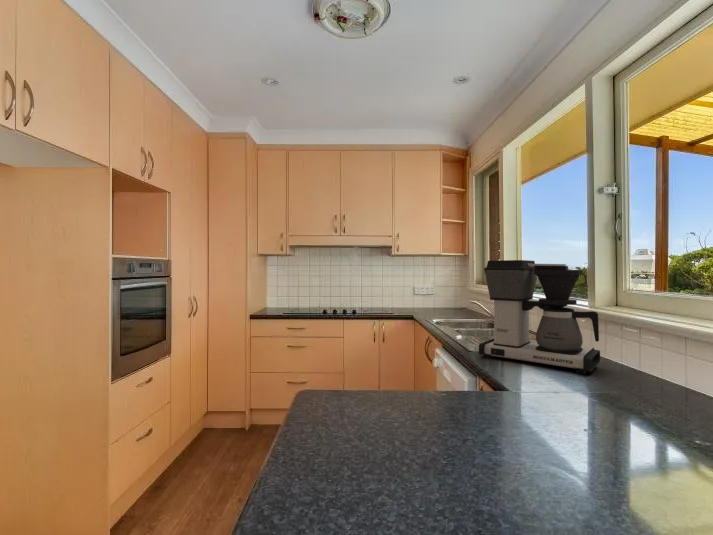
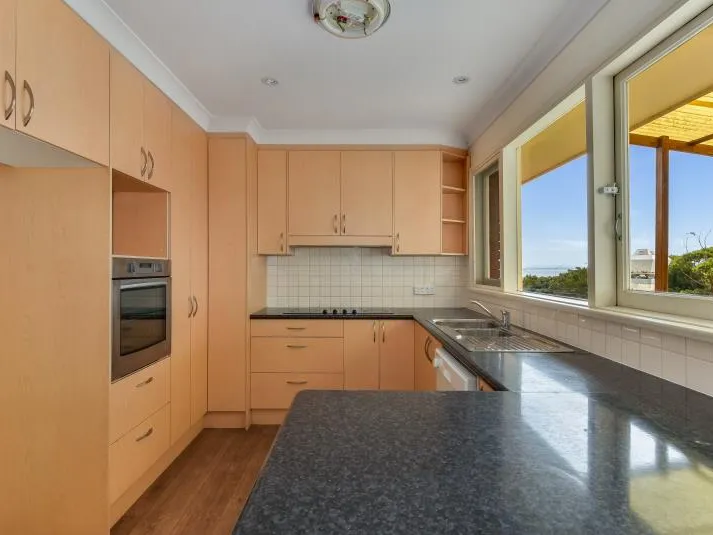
- coffee maker [478,259,601,375]
